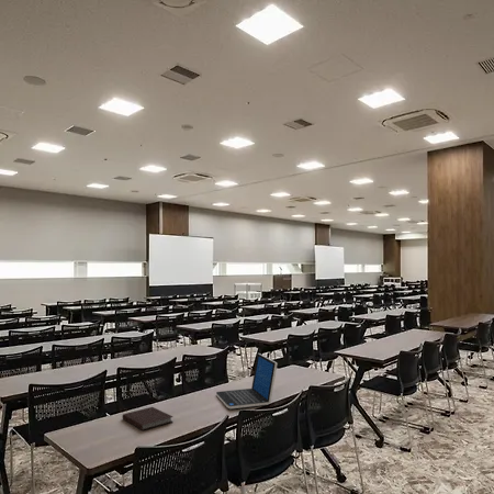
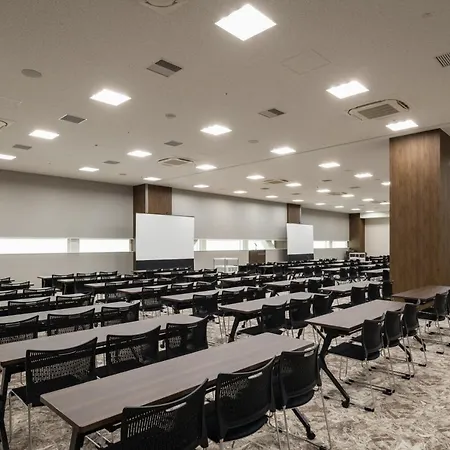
- laptop [215,352,279,409]
- notebook [122,406,175,431]
